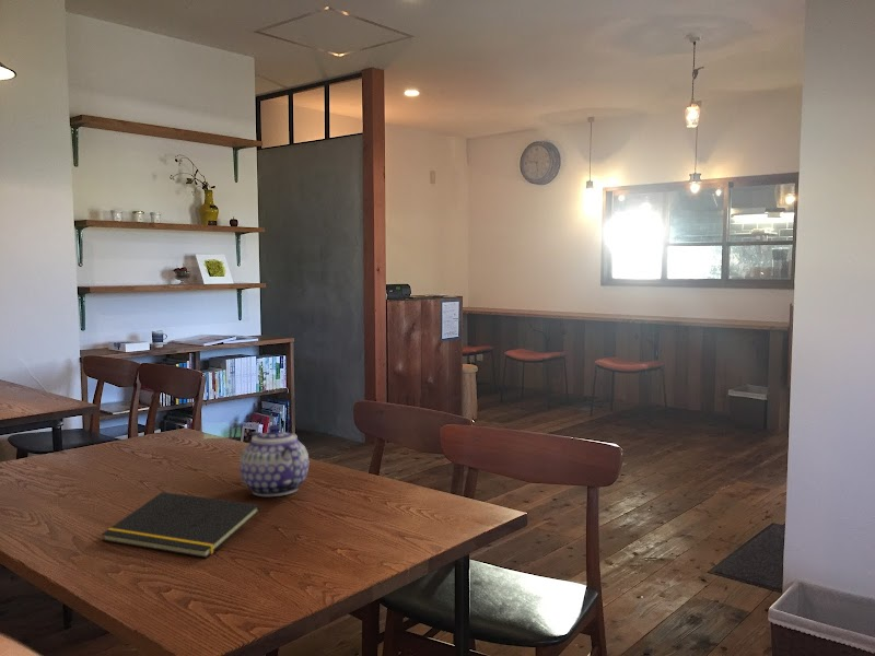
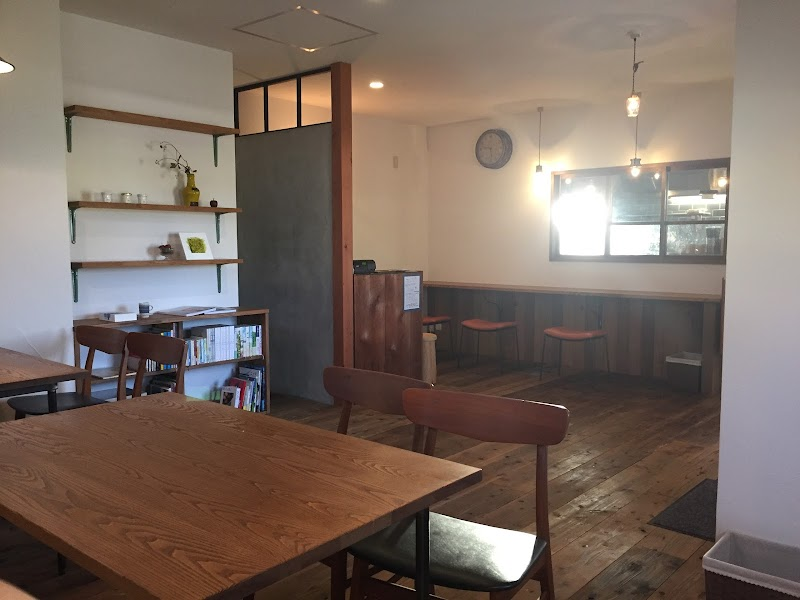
- notepad [101,491,261,559]
- teapot [238,423,311,497]
